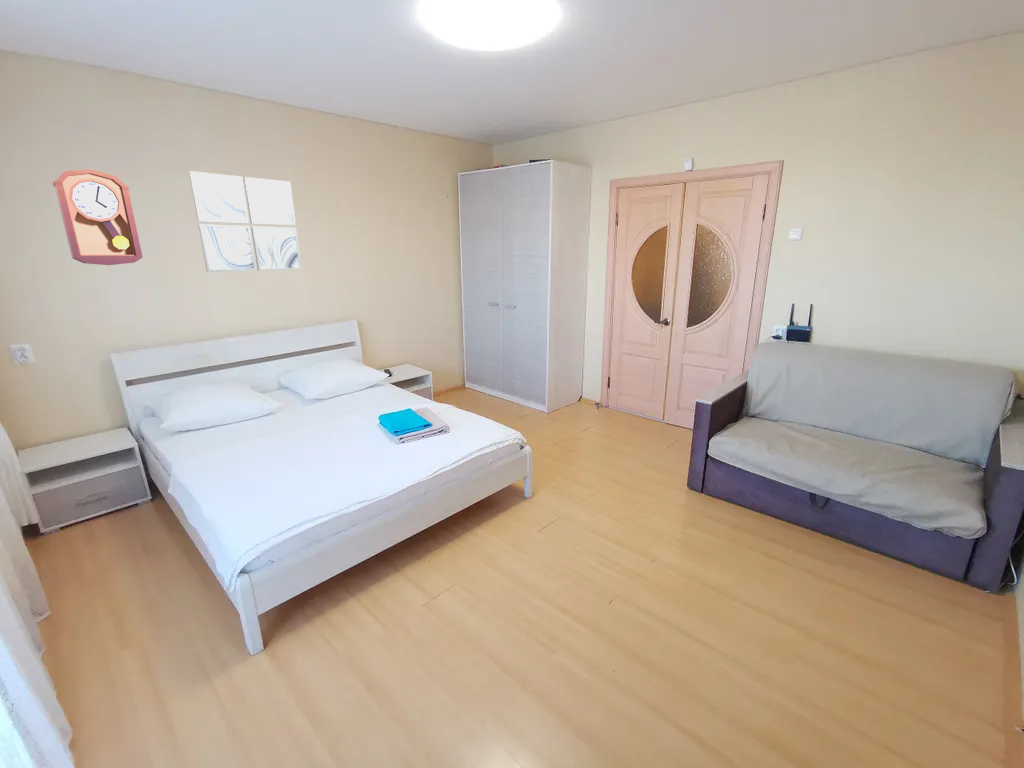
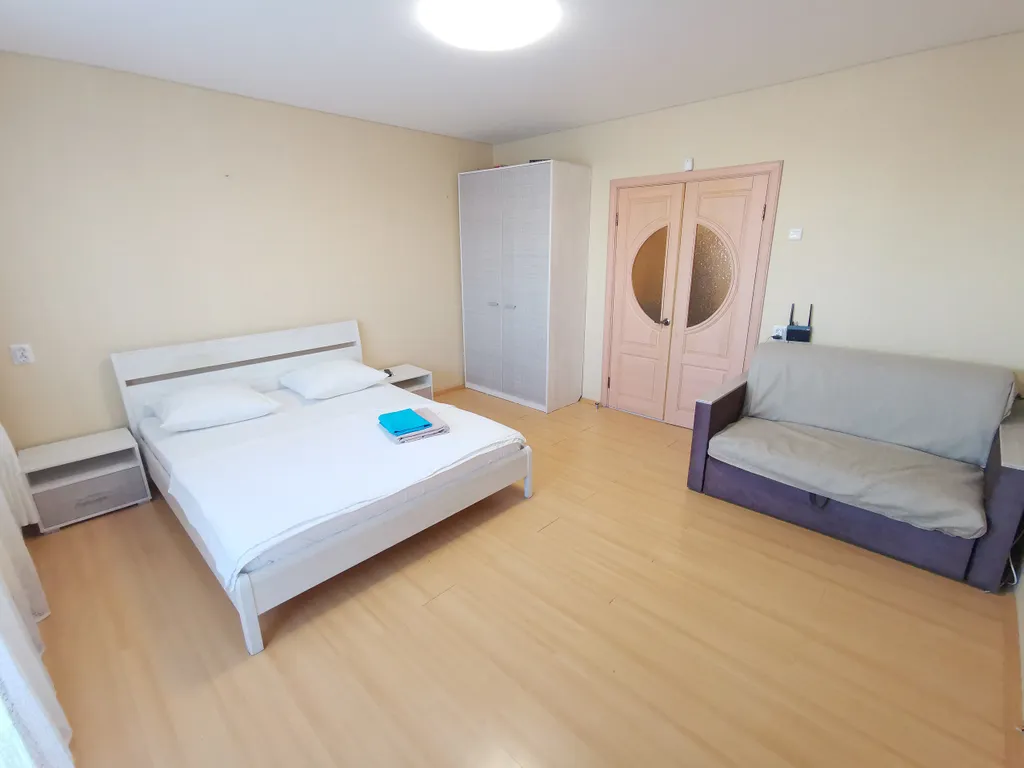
- wall art [188,170,302,273]
- pendulum clock [52,168,144,266]
